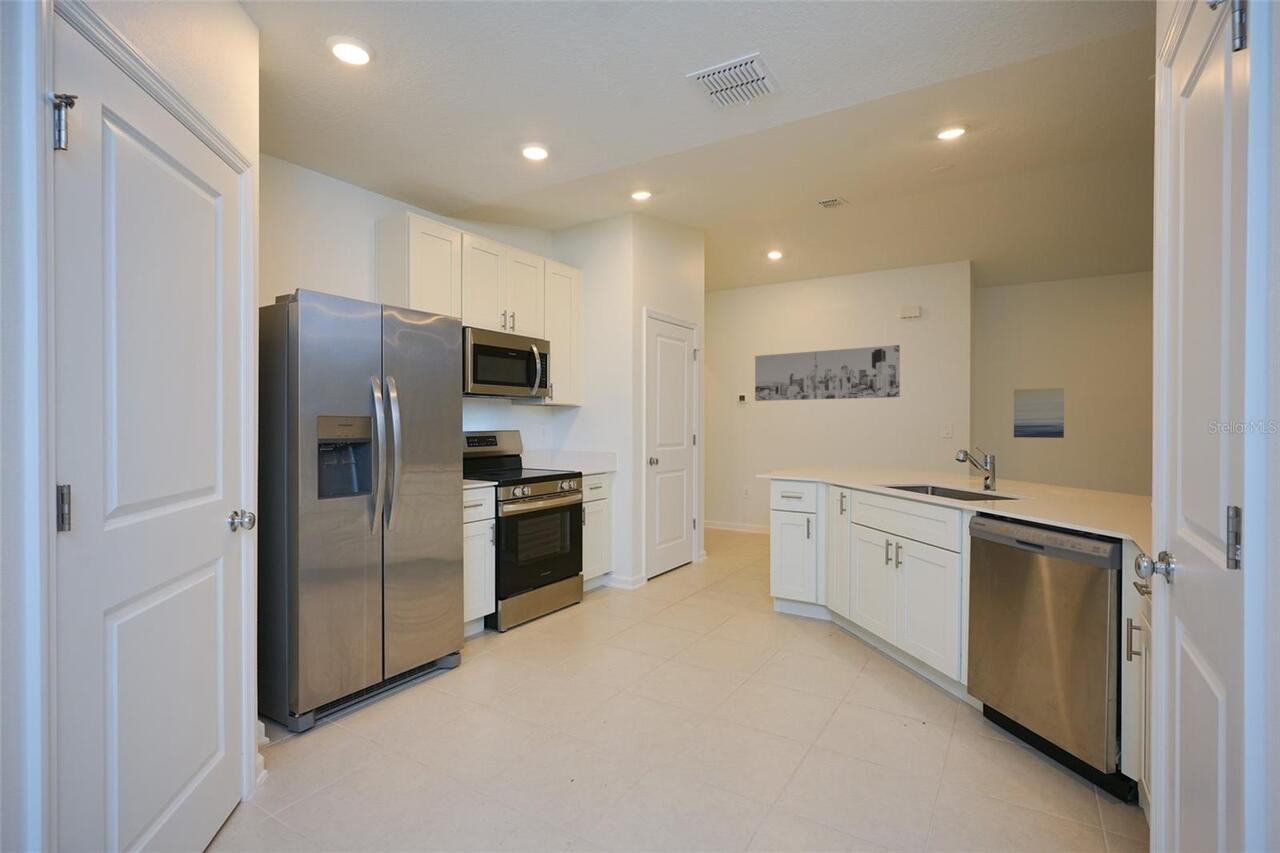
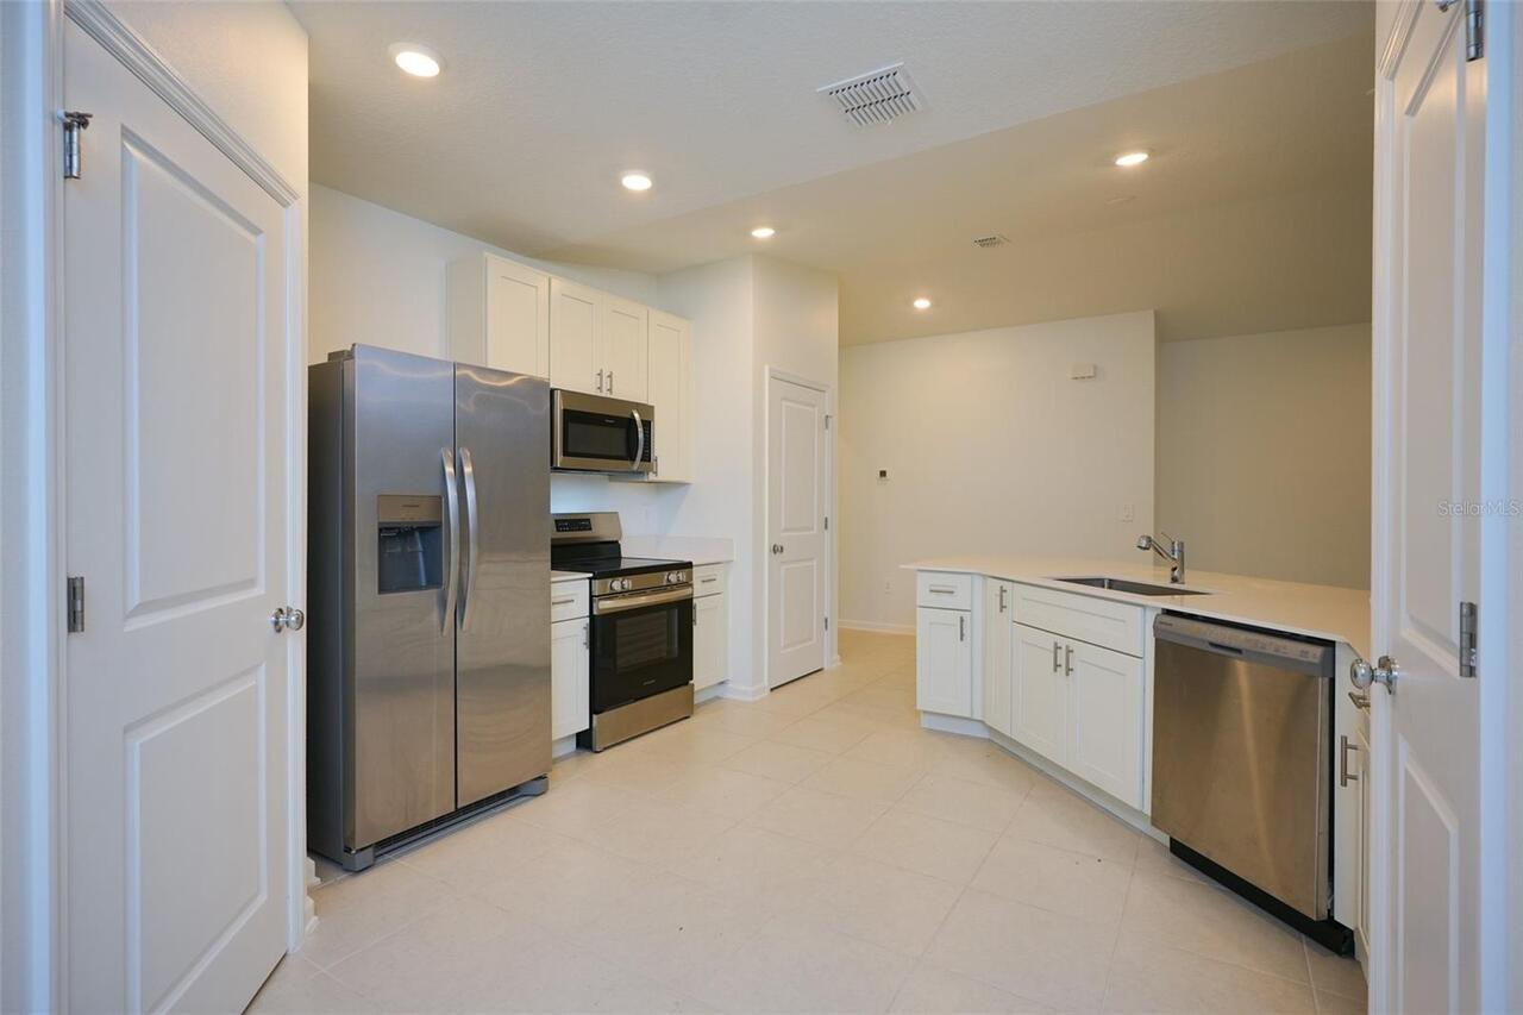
- wall art [754,344,901,402]
- wall art [1013,387,1065,439]
